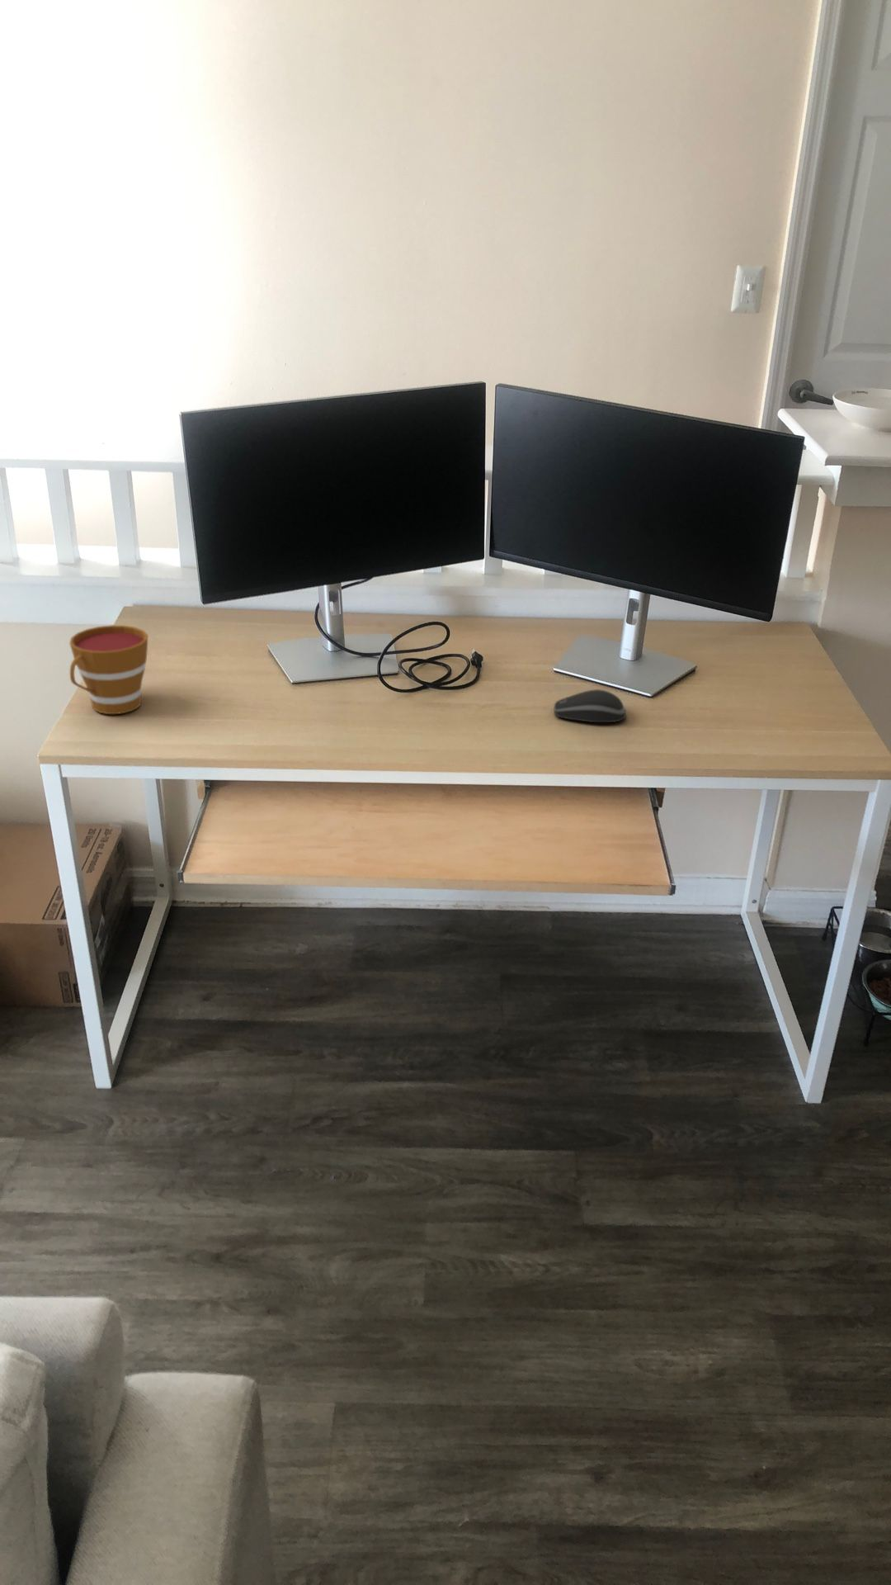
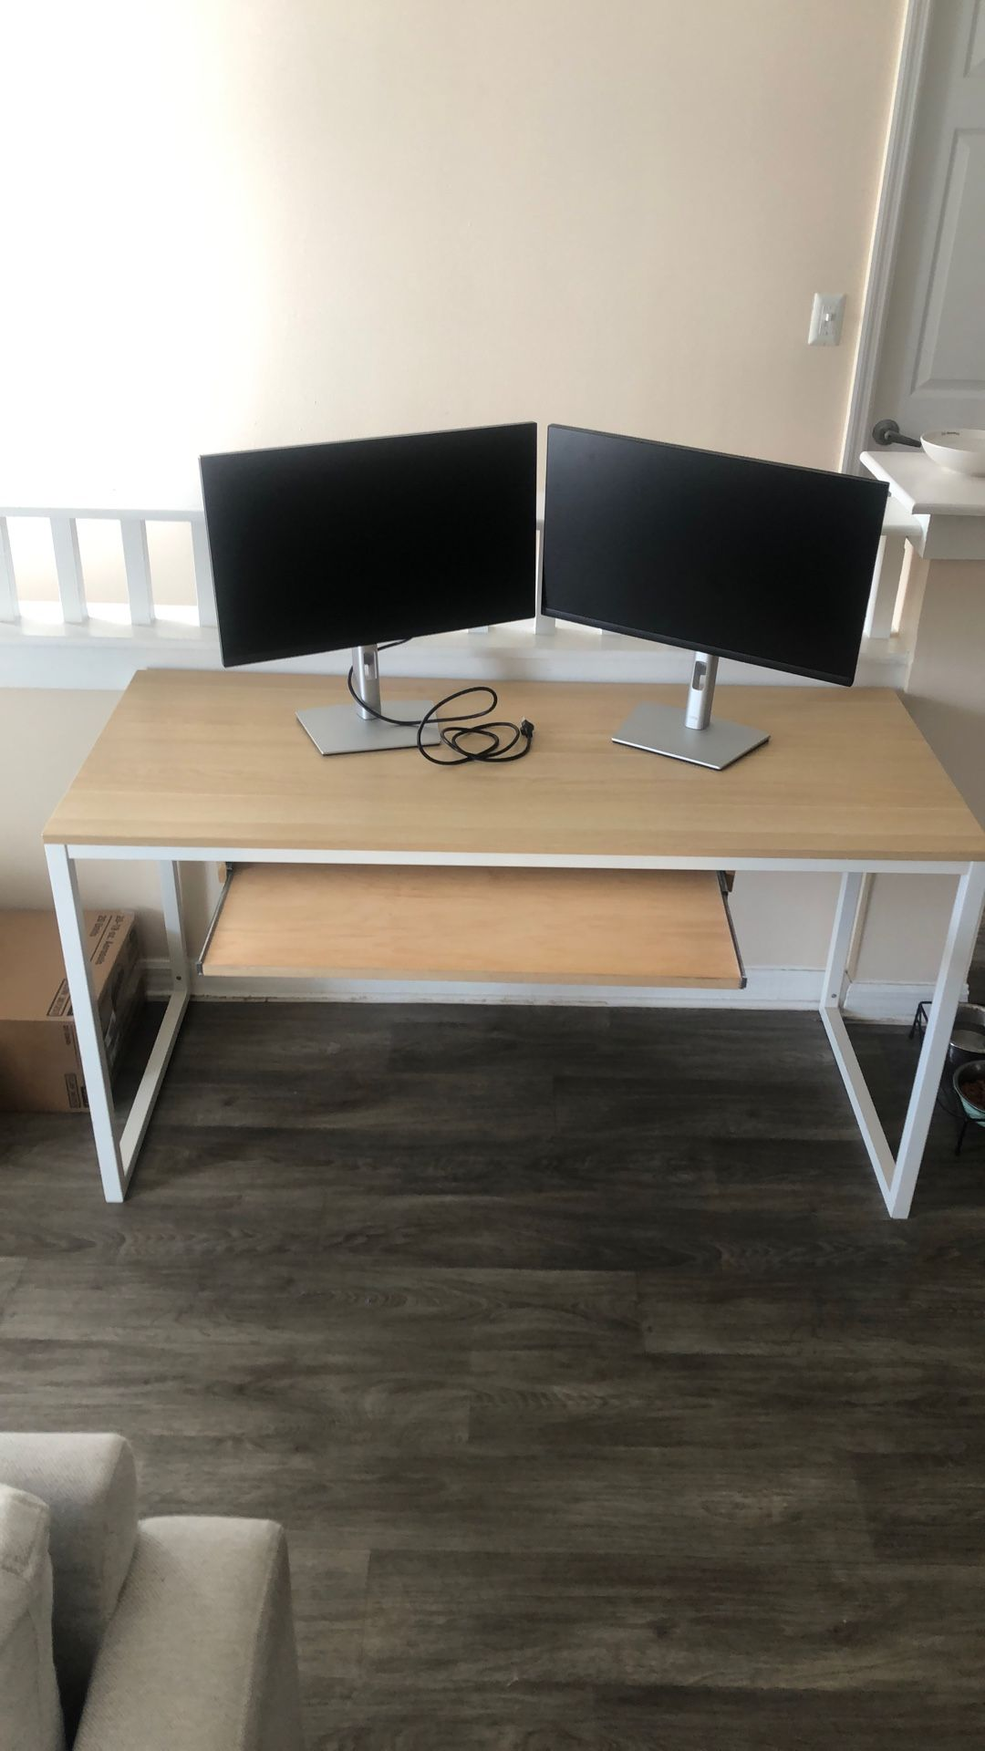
- computer mouse [553,688,627,723]
- cup [69,624,149,715]
